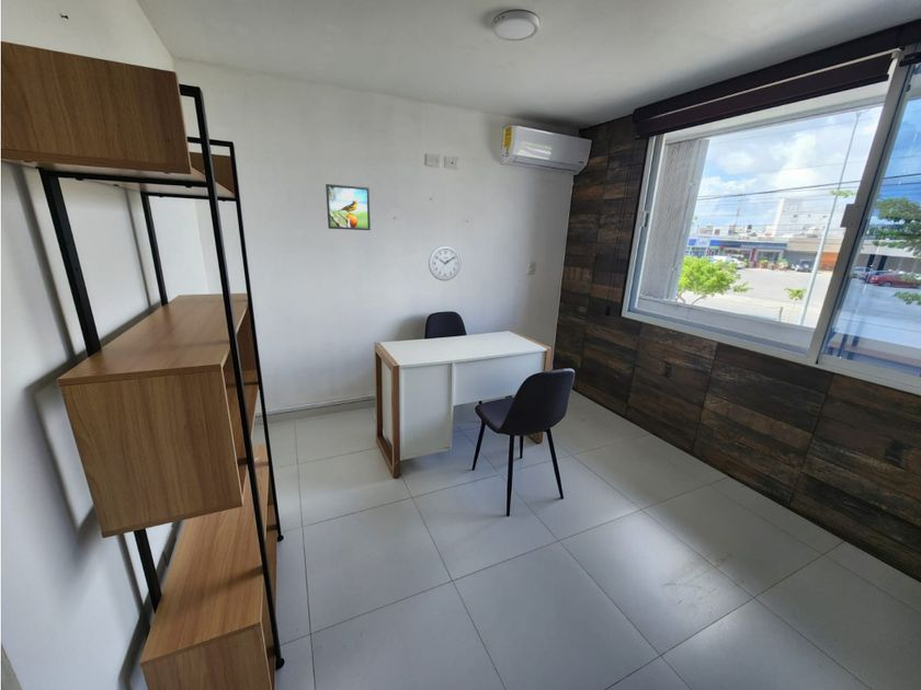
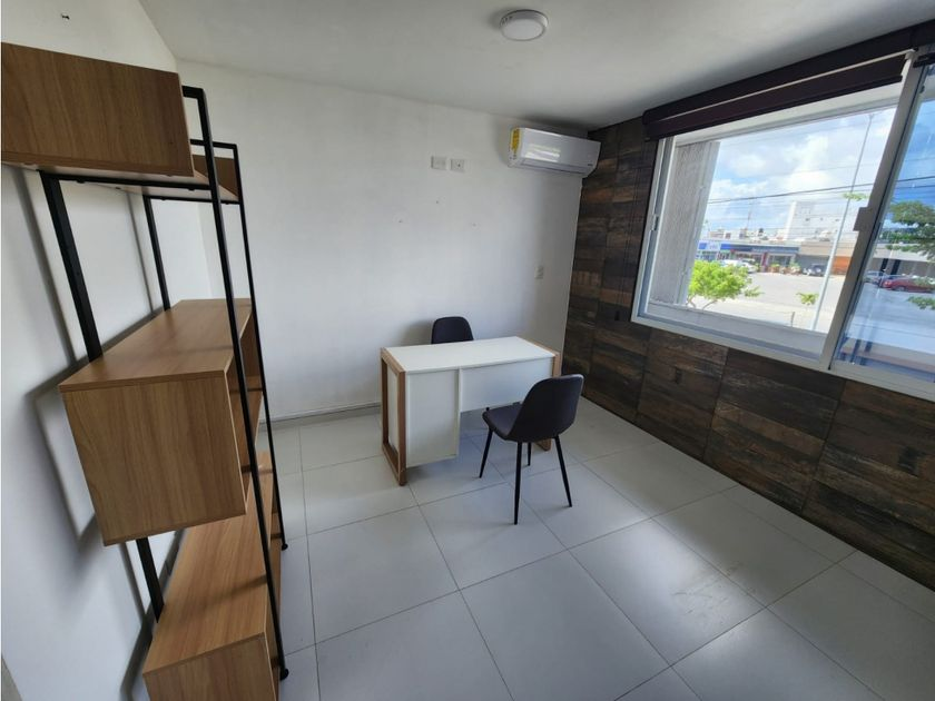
- wall clock [428,244,462,281]
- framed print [325,183,372,231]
